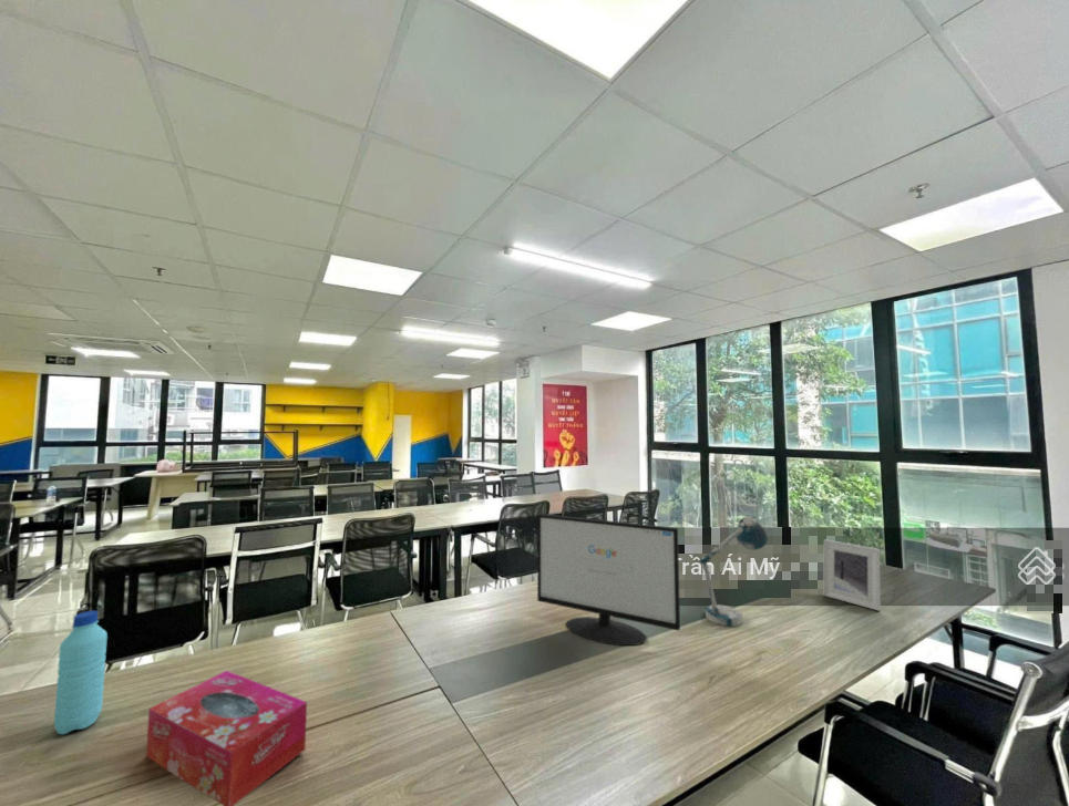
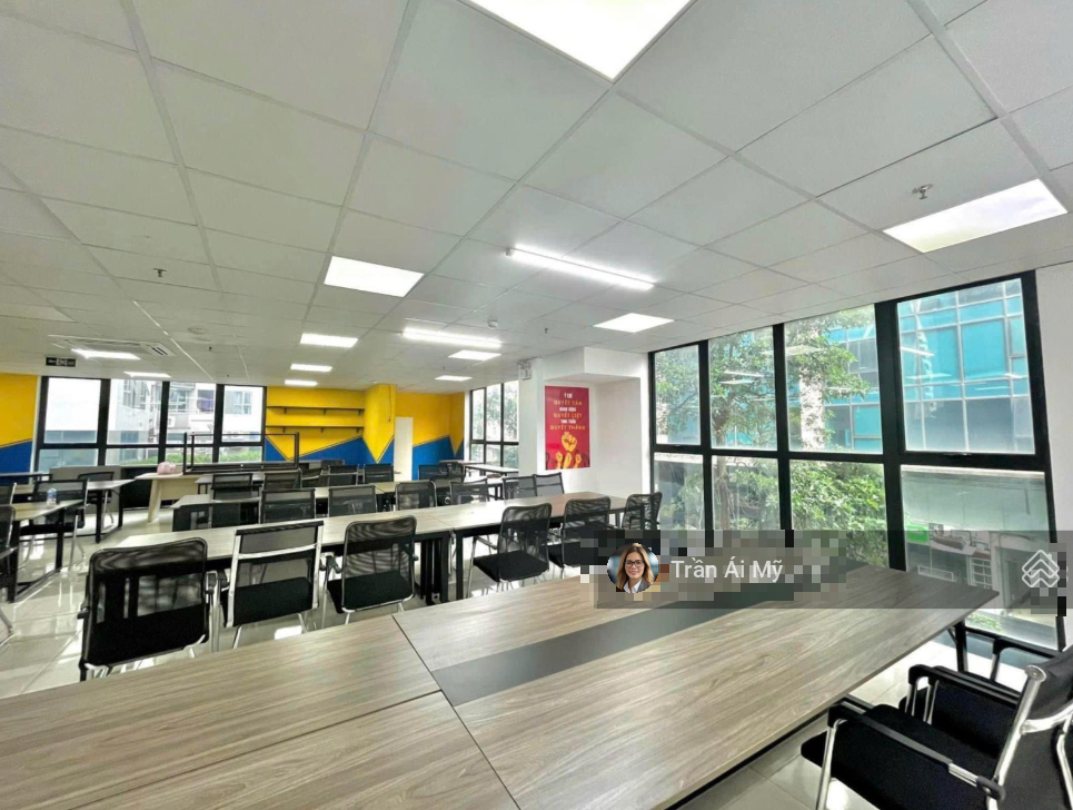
- tissue box [145,670,308,806]
- picture frame [822,538,882,612]
- water bottle [53,610,109,735]
- computer monitor [536,513,681,647]
- desk lamp [699,515,769,628]
